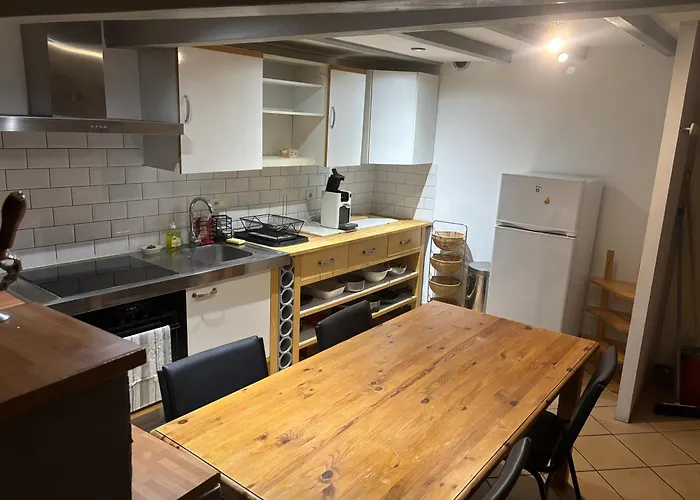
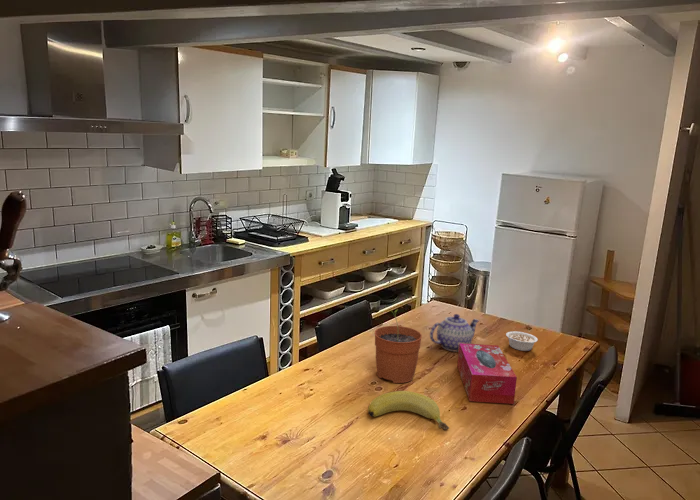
+ legume [505,330,539,352]
+ tissue box [456,343,518,405]
+ banana [367,390,450,431]
+ teapot [429,313,481,352]
+ plant pot [374,309,423,384]
